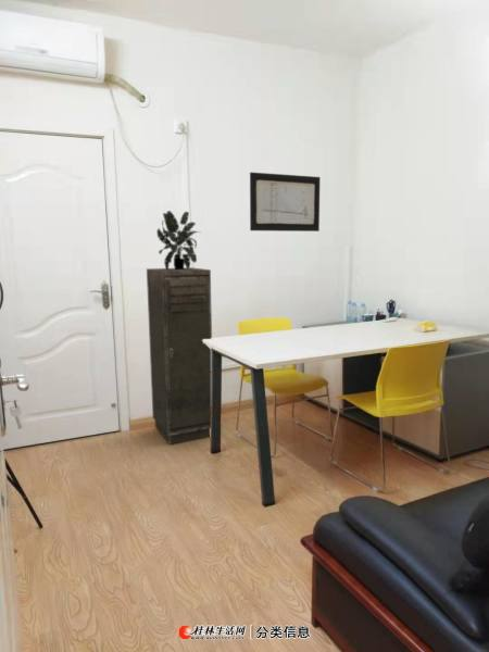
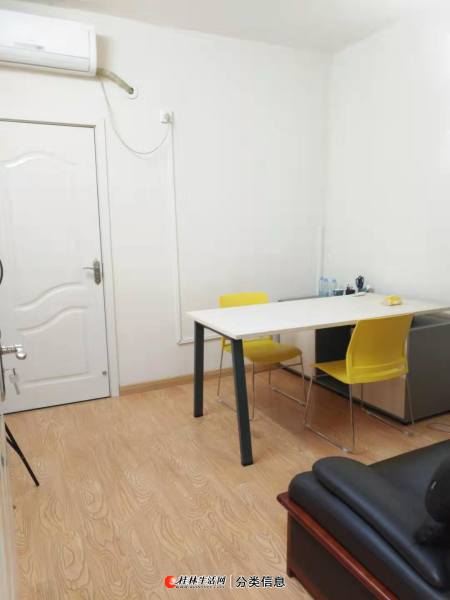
- storage cabinet [146,266,213,446]
- potted plant [155,210,202,269]
- wall art [249,172,322,233]
